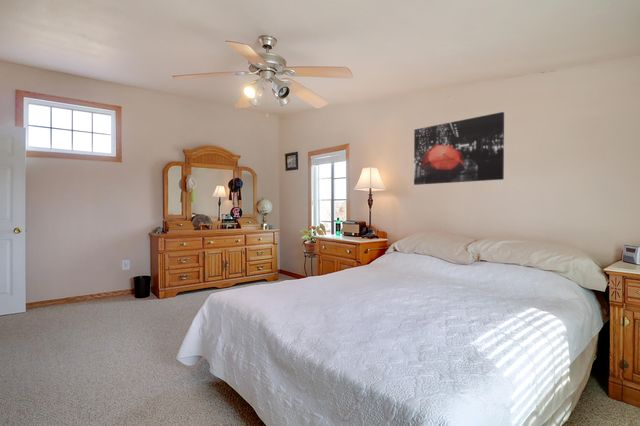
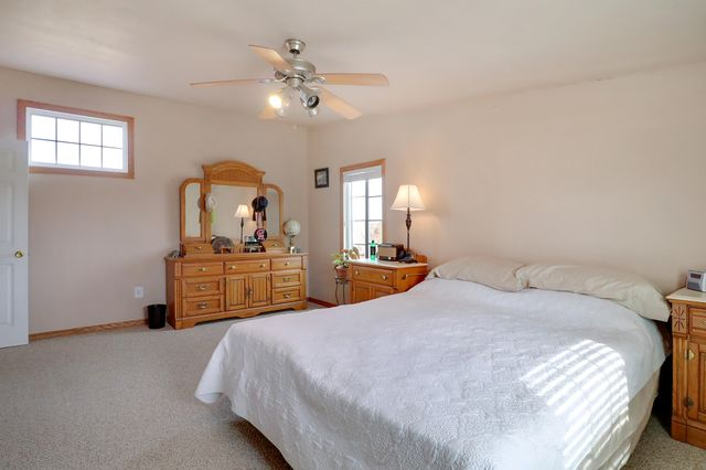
- wall art [413,111,505,186]
